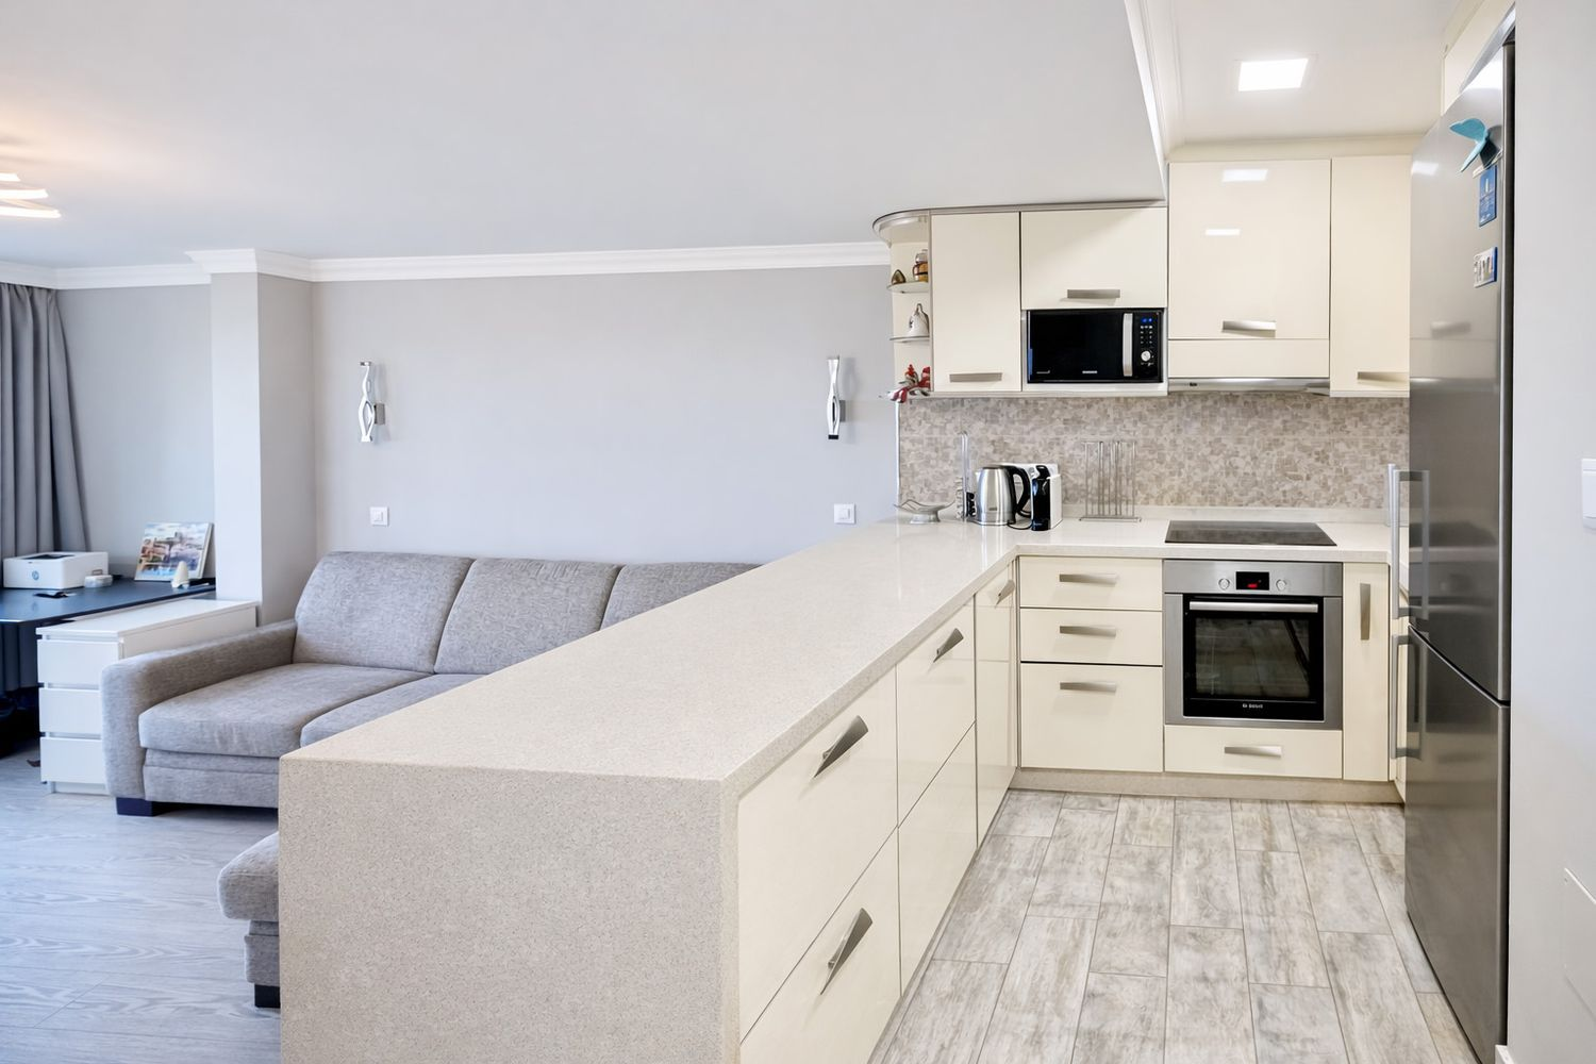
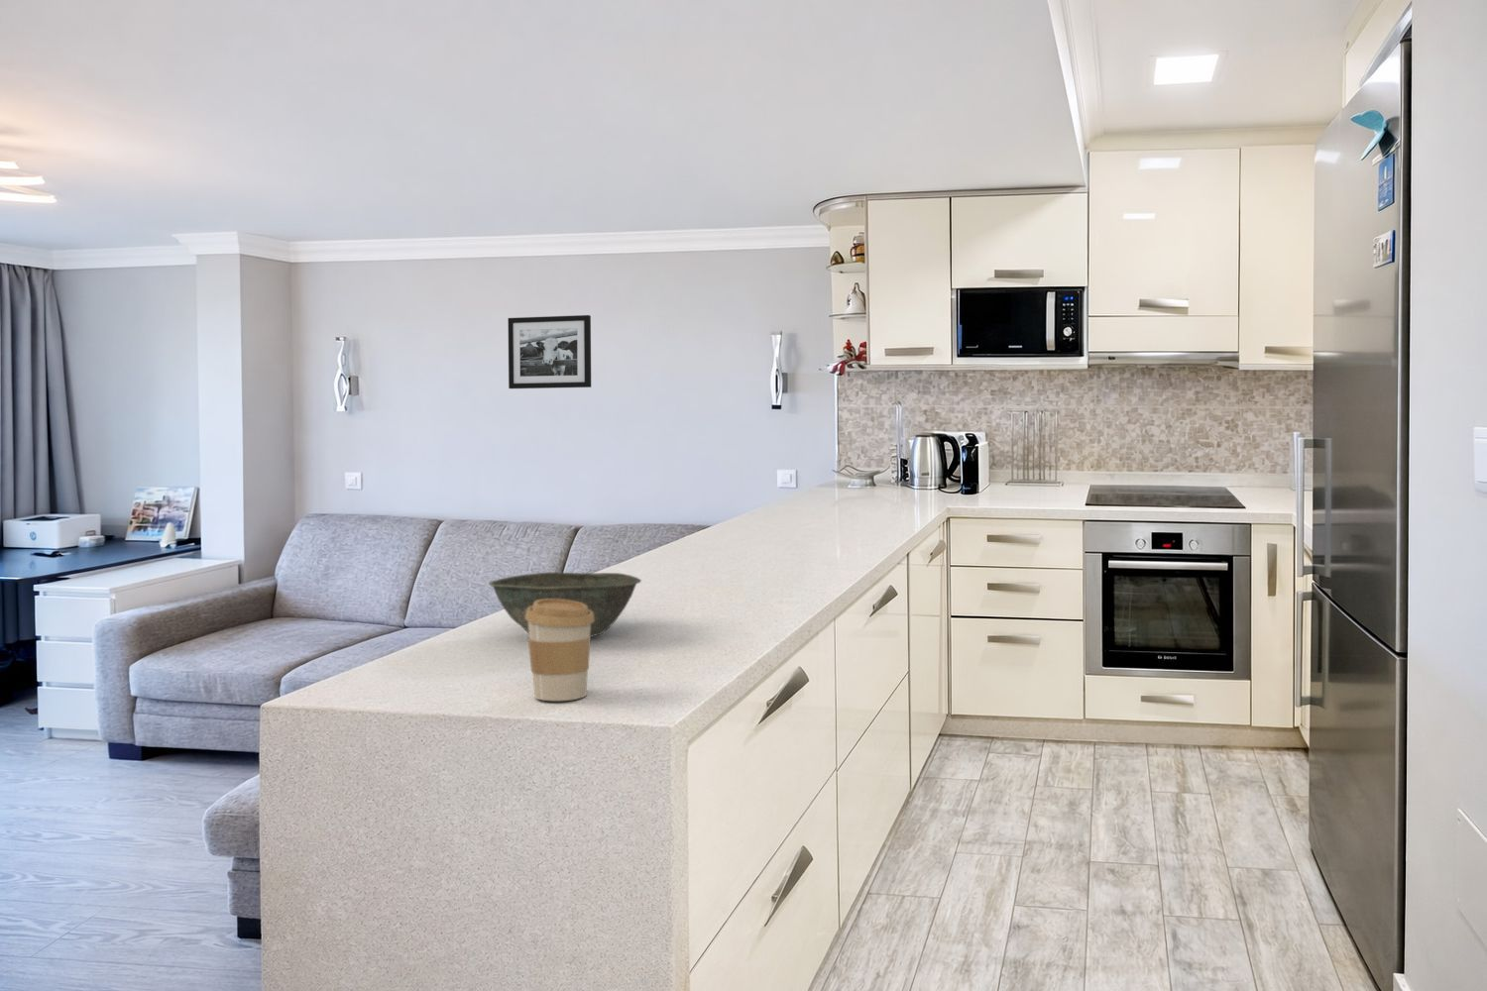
+ picture frame [508,314,592,389]
+ bowl [488,571,643,638]
+ coffee cup [526,598,594,701]
